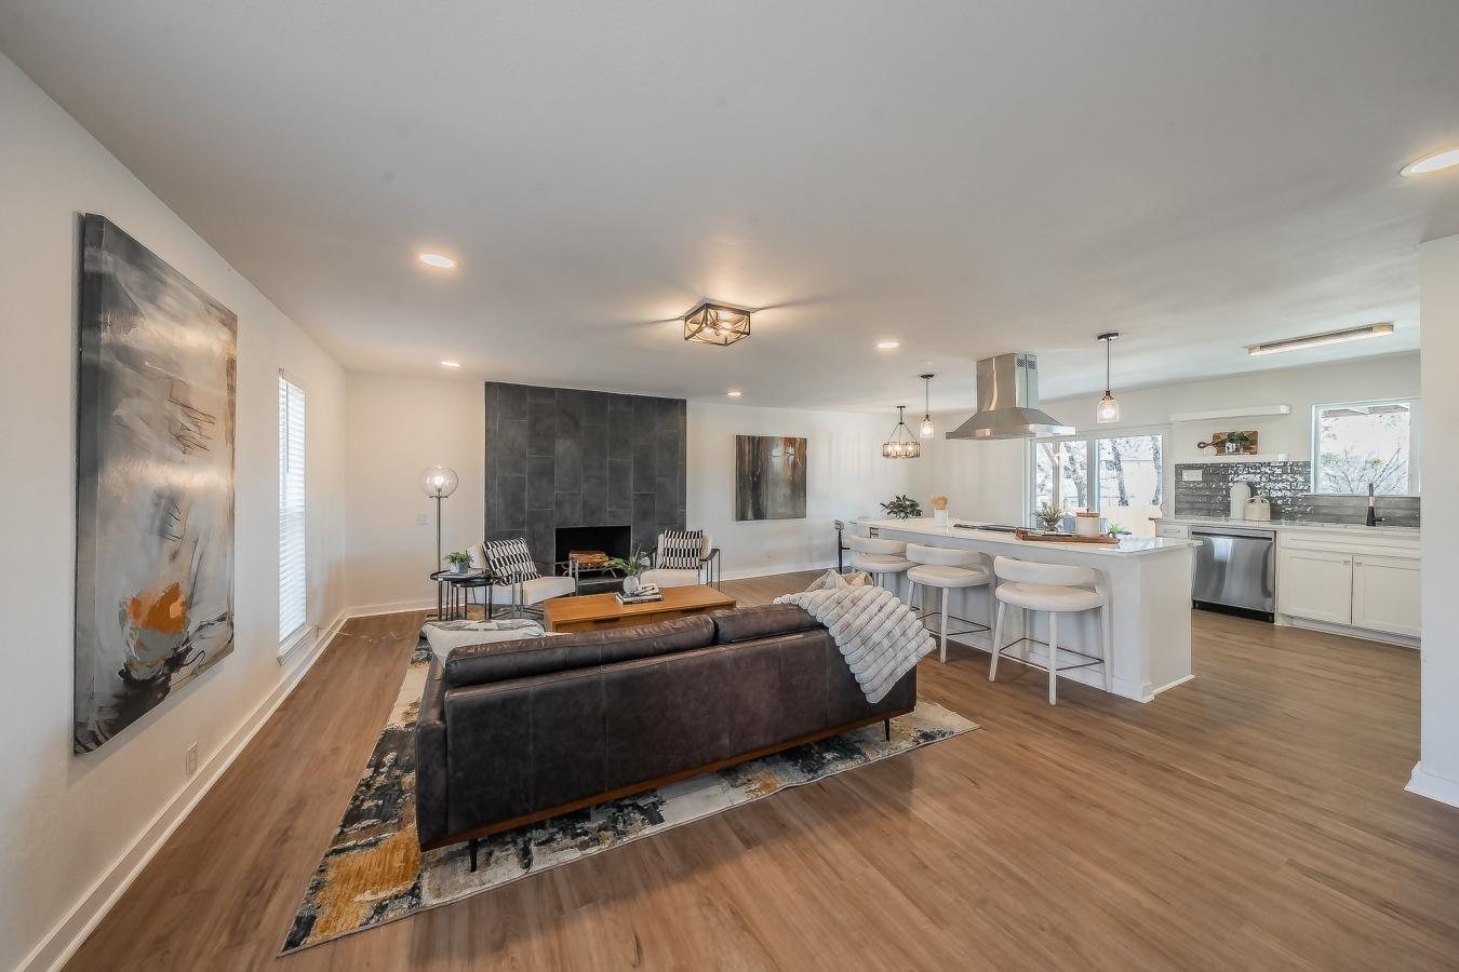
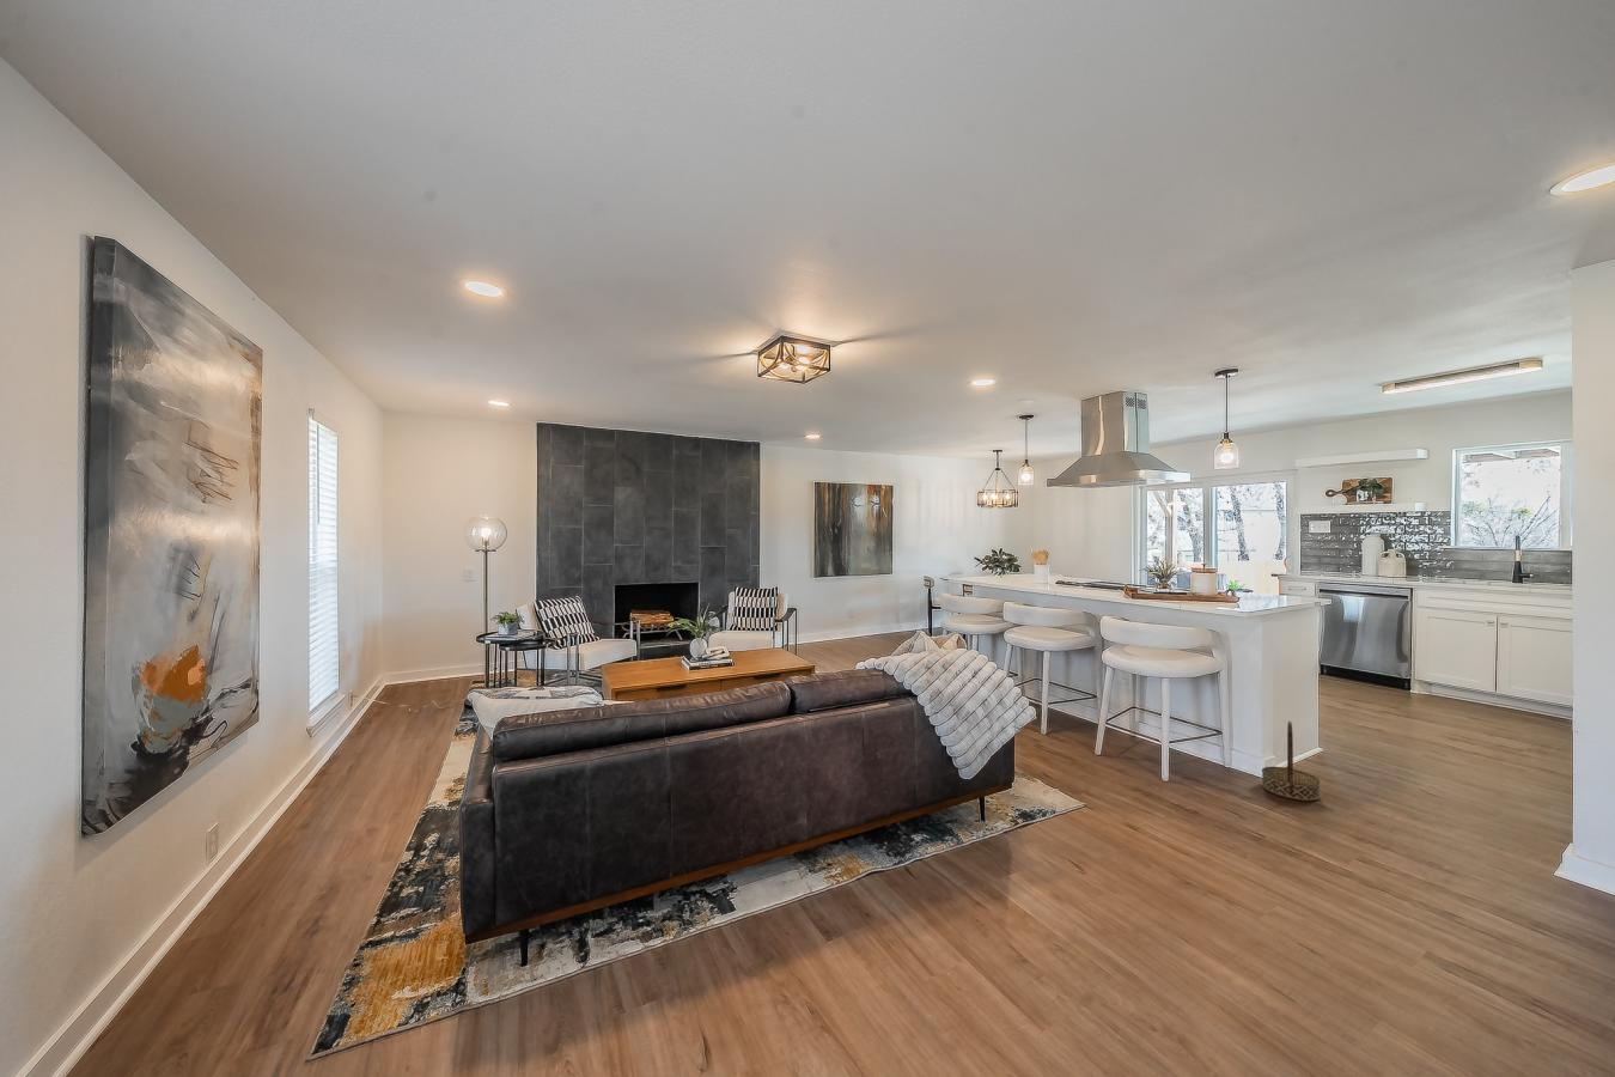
+ basket [1261,720,1321,802]
